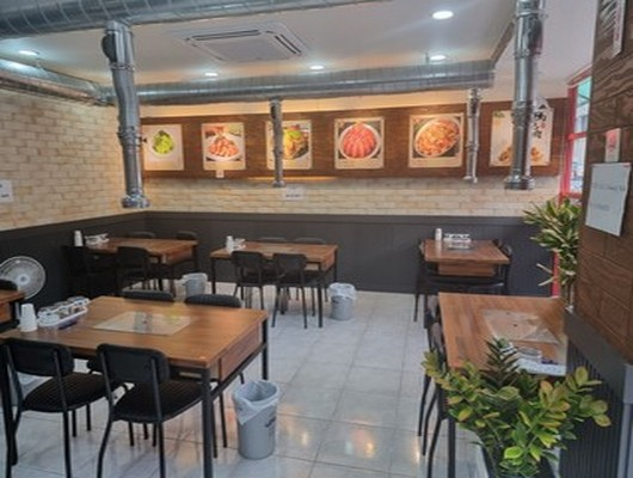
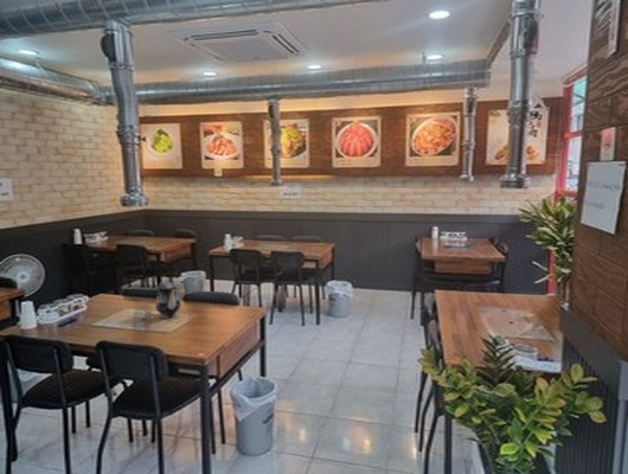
+ teapot [154,276,181,320]
